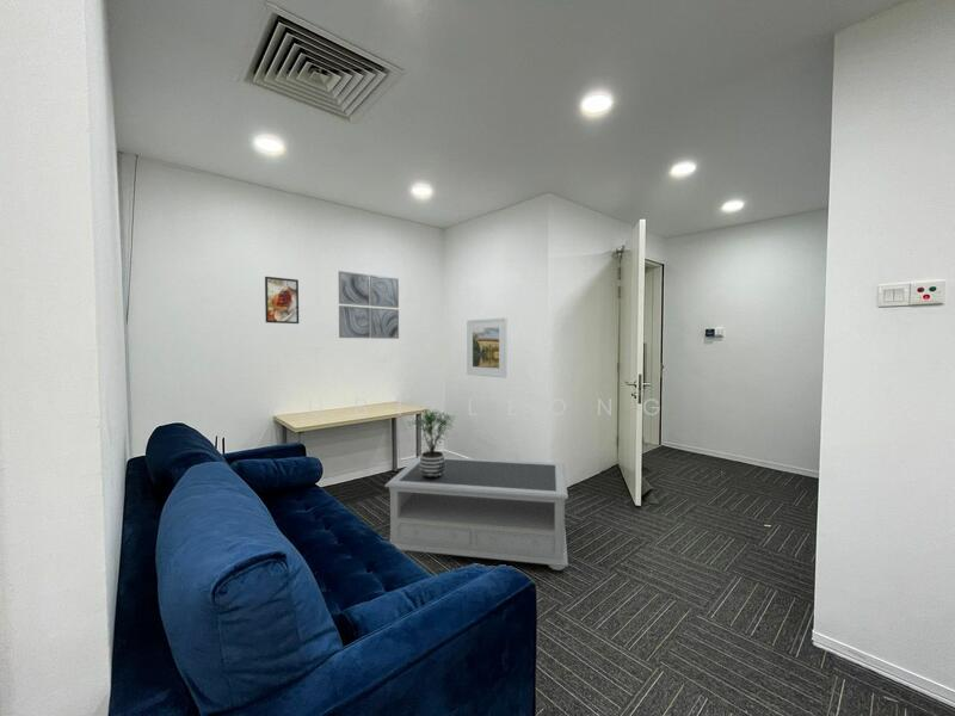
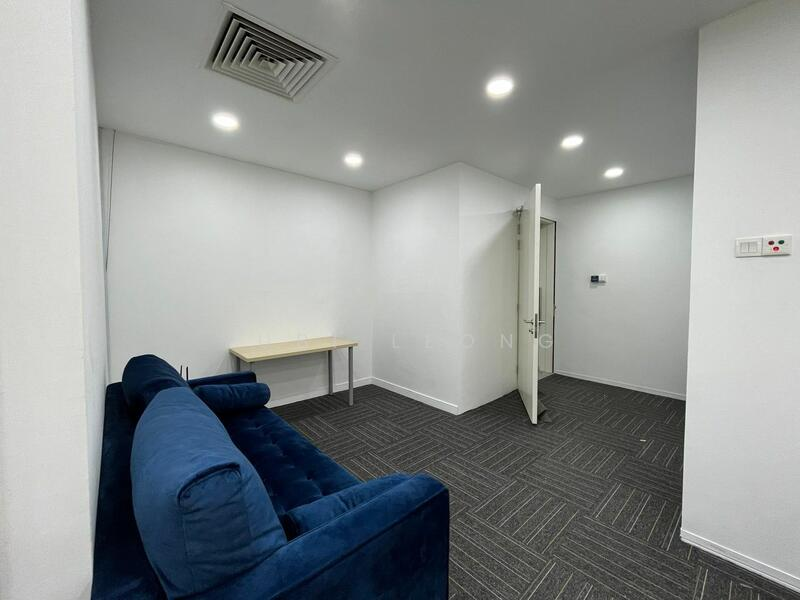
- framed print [264,276,300,325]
- potted plant [406,408,457,480]
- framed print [466,316,509,379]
- wall art [338,270,400,340]
- coffee table [383,455,569,572]
